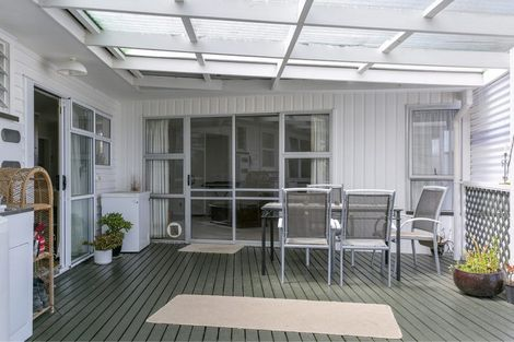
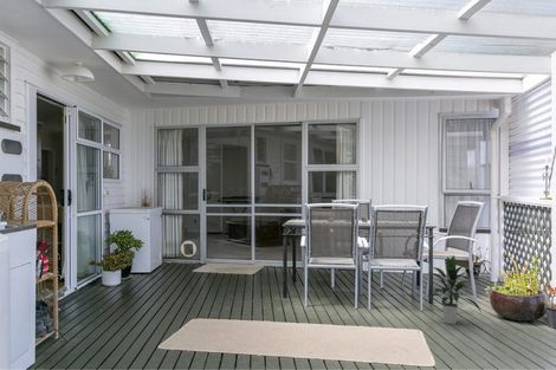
+ indoor plant [426,254,483,325]
